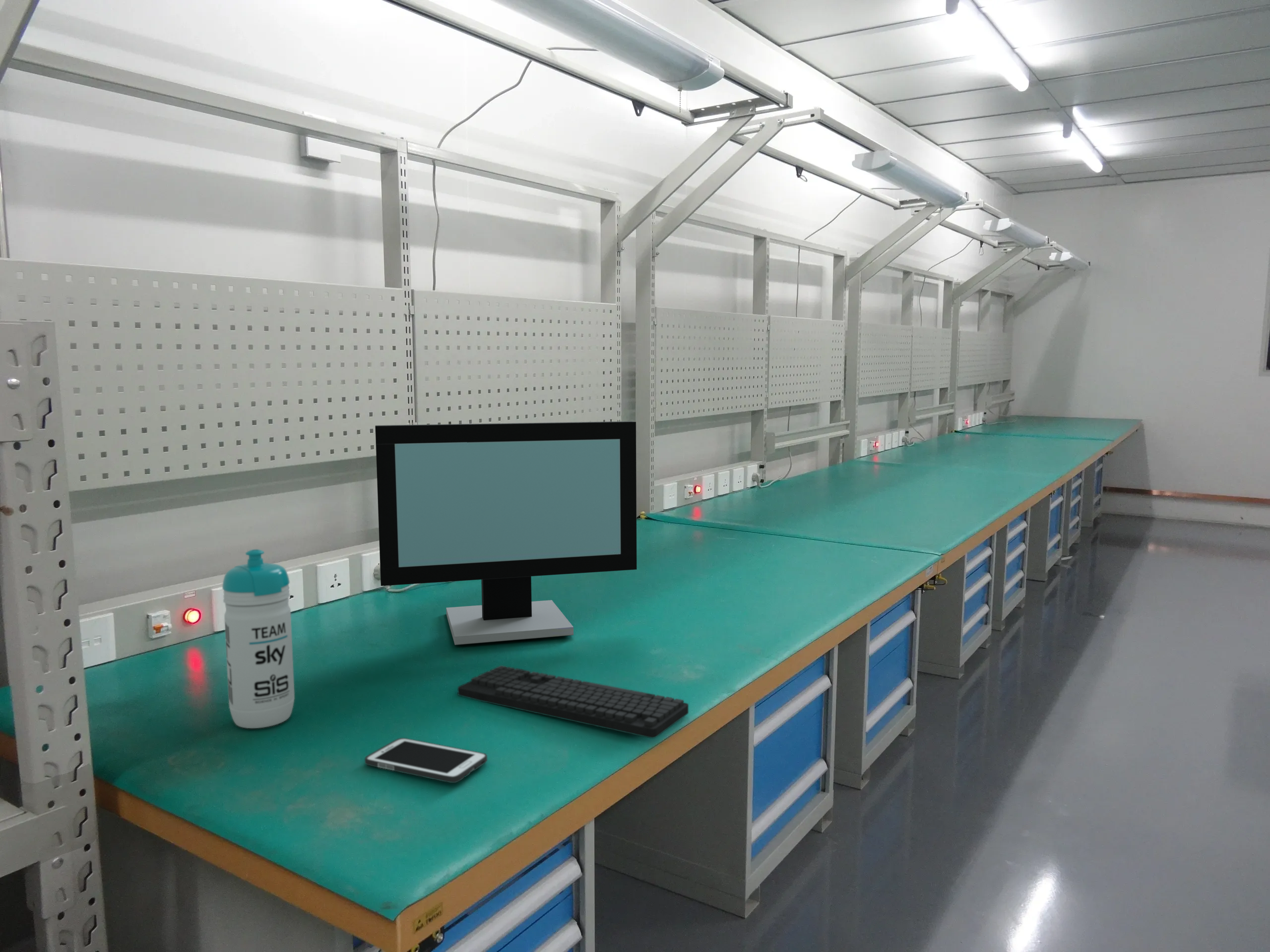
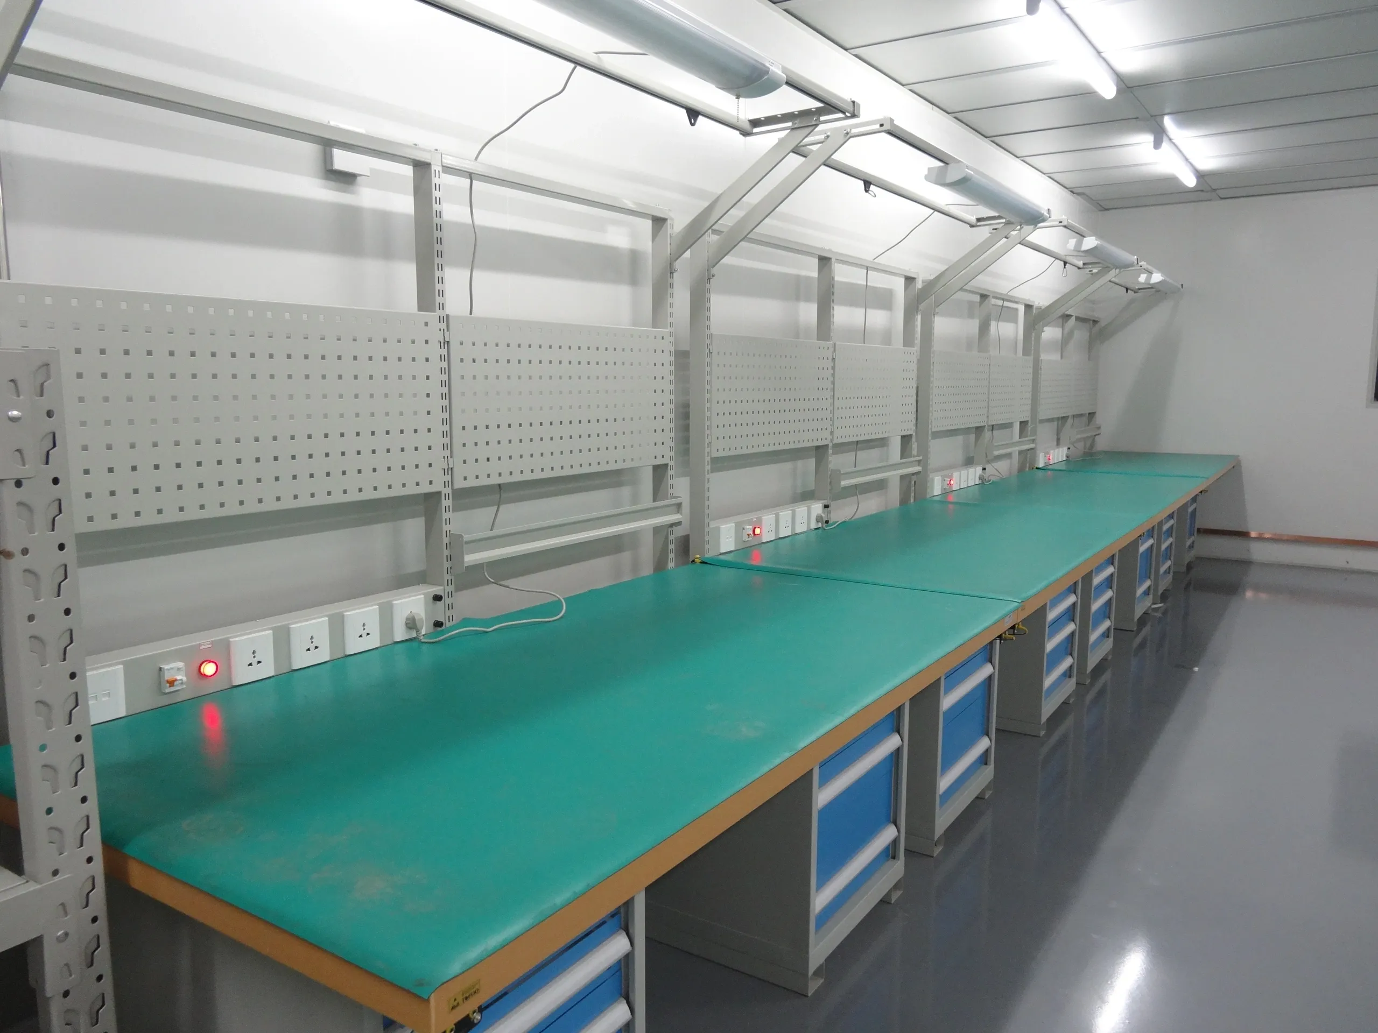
- water bottle [222,549,295,729]
- computer monitor [375,421,637,646]
- cell phone [364,737,488,783]
- keyboard [457,665,689,739]
